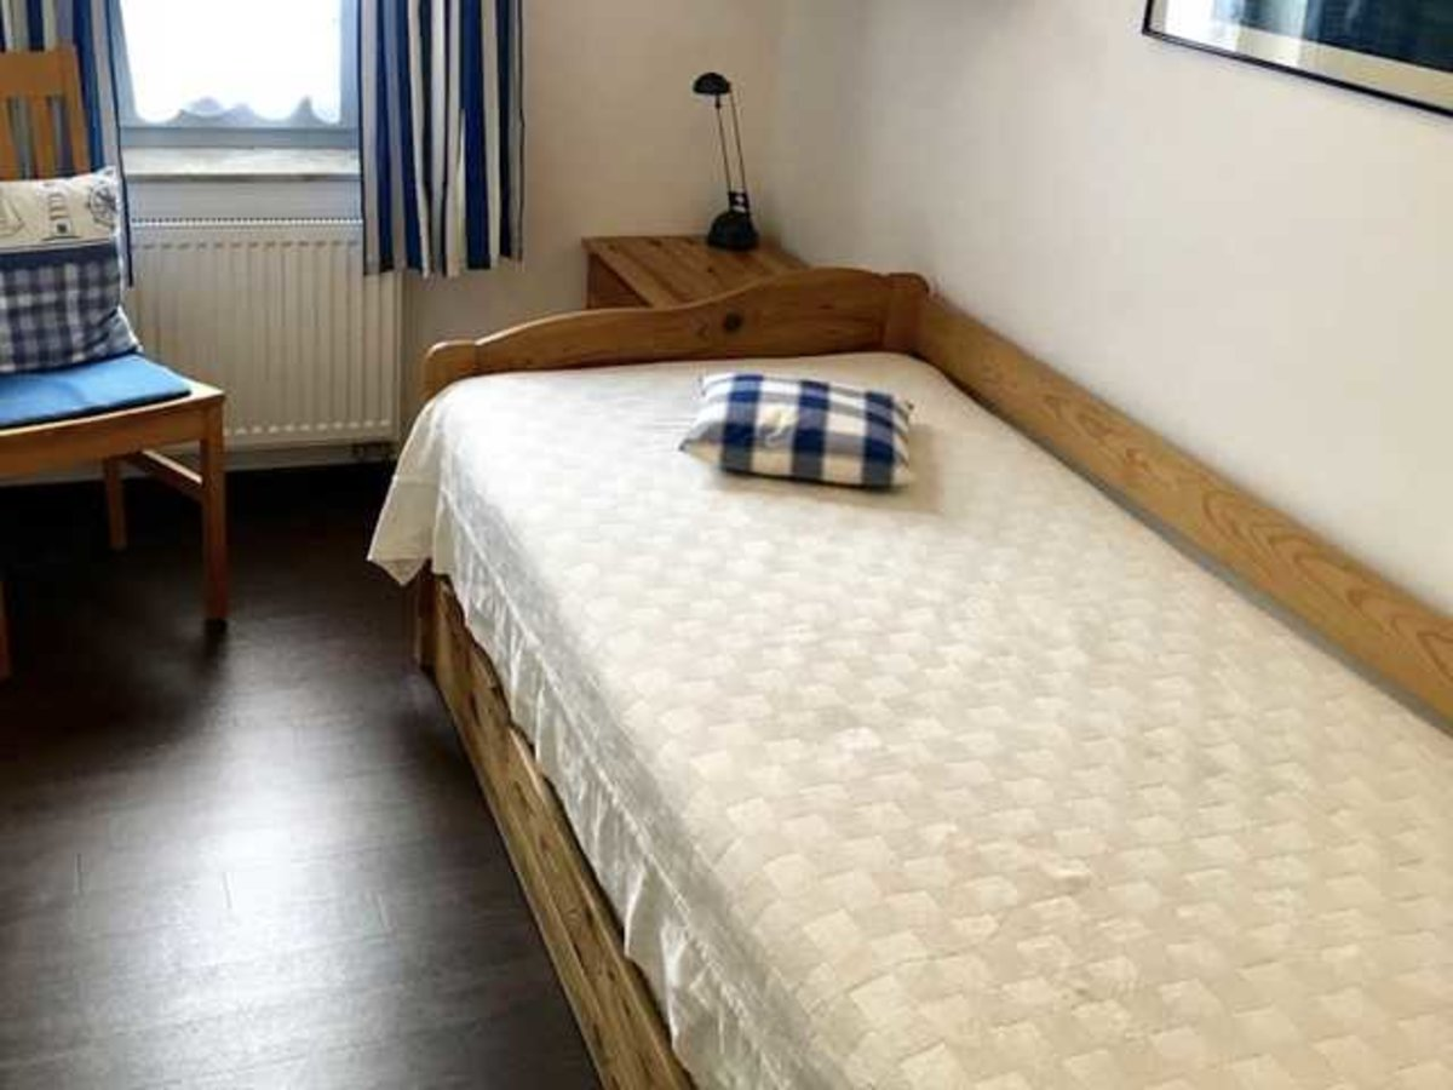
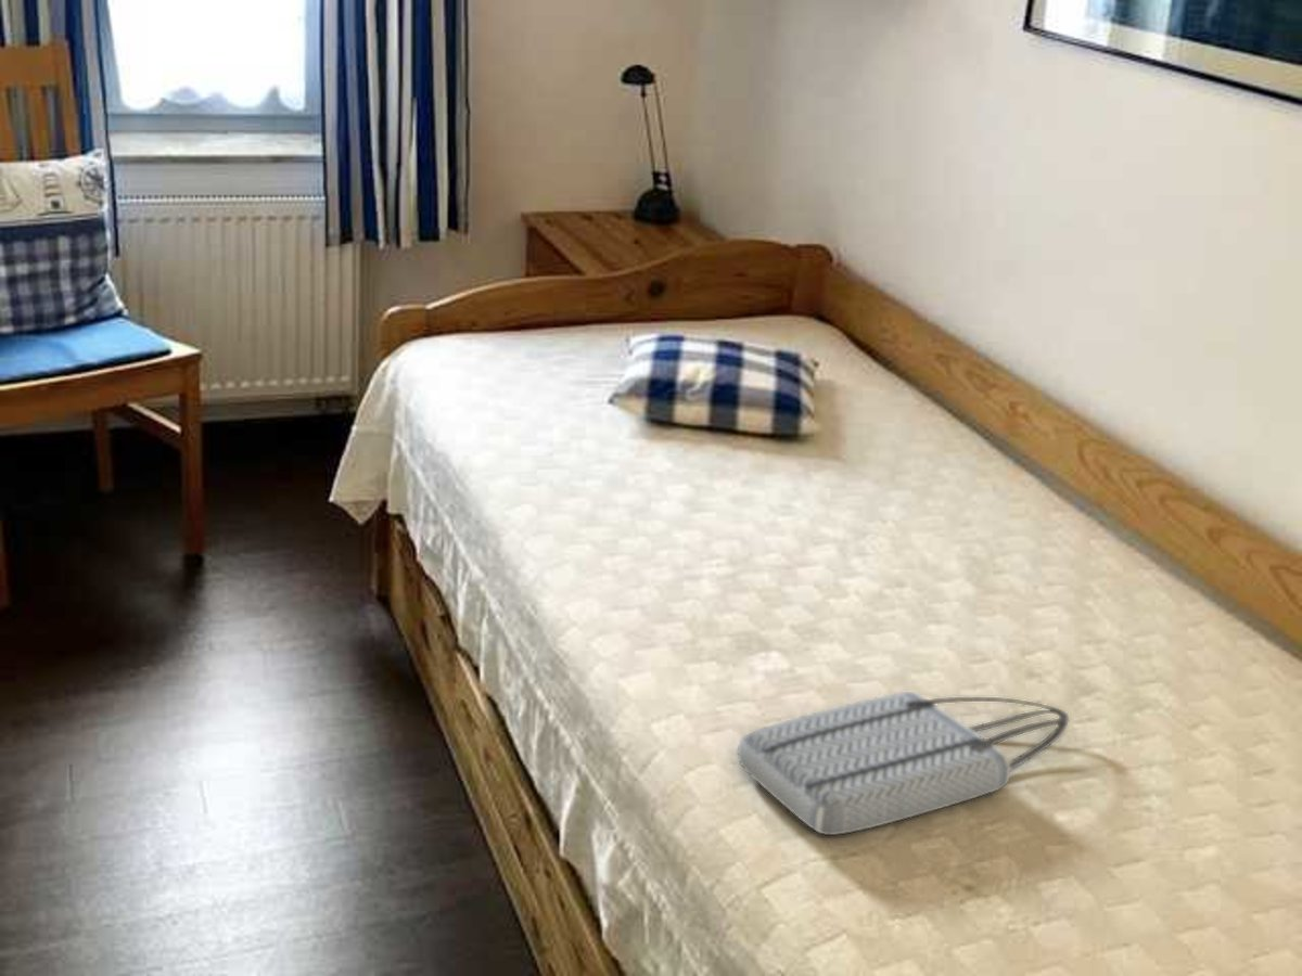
+ tote bag [737,691,1070,836]
